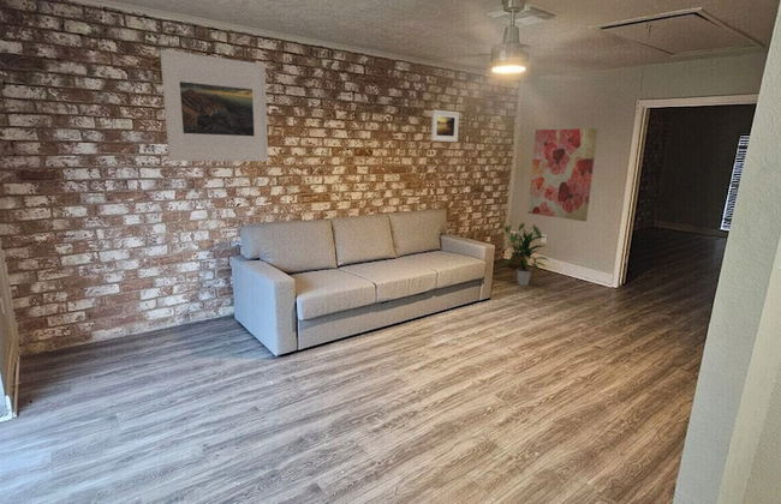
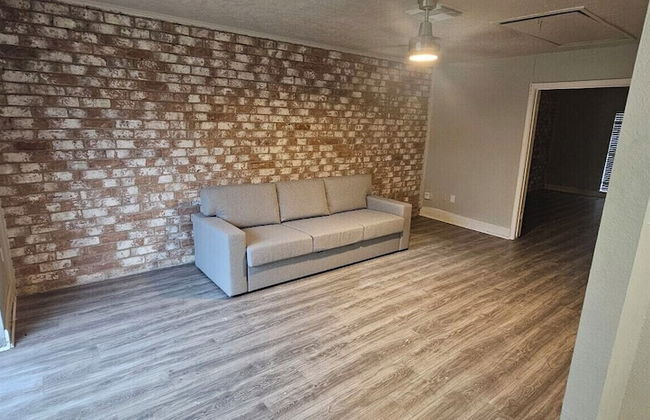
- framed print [430,109,460,143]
- indoor plant [505,230,550,287]
- house plant [500,222,542,270]
- wall art [527,127,598,222]
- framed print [159,48,269,162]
